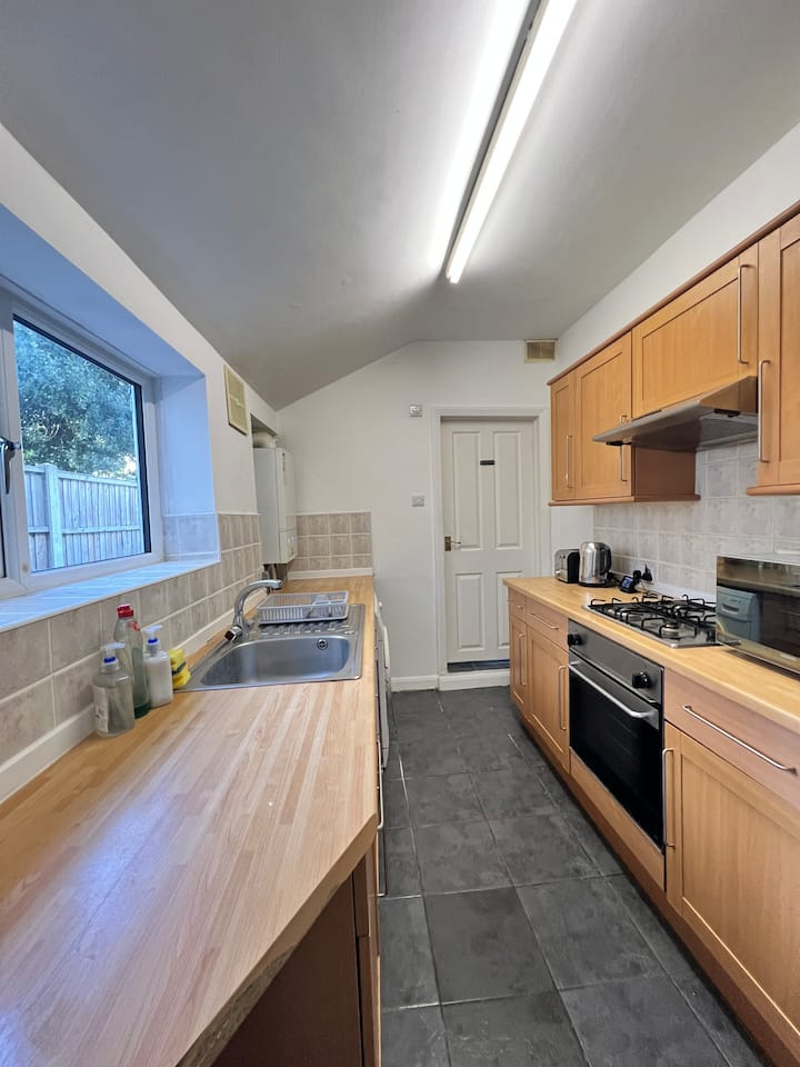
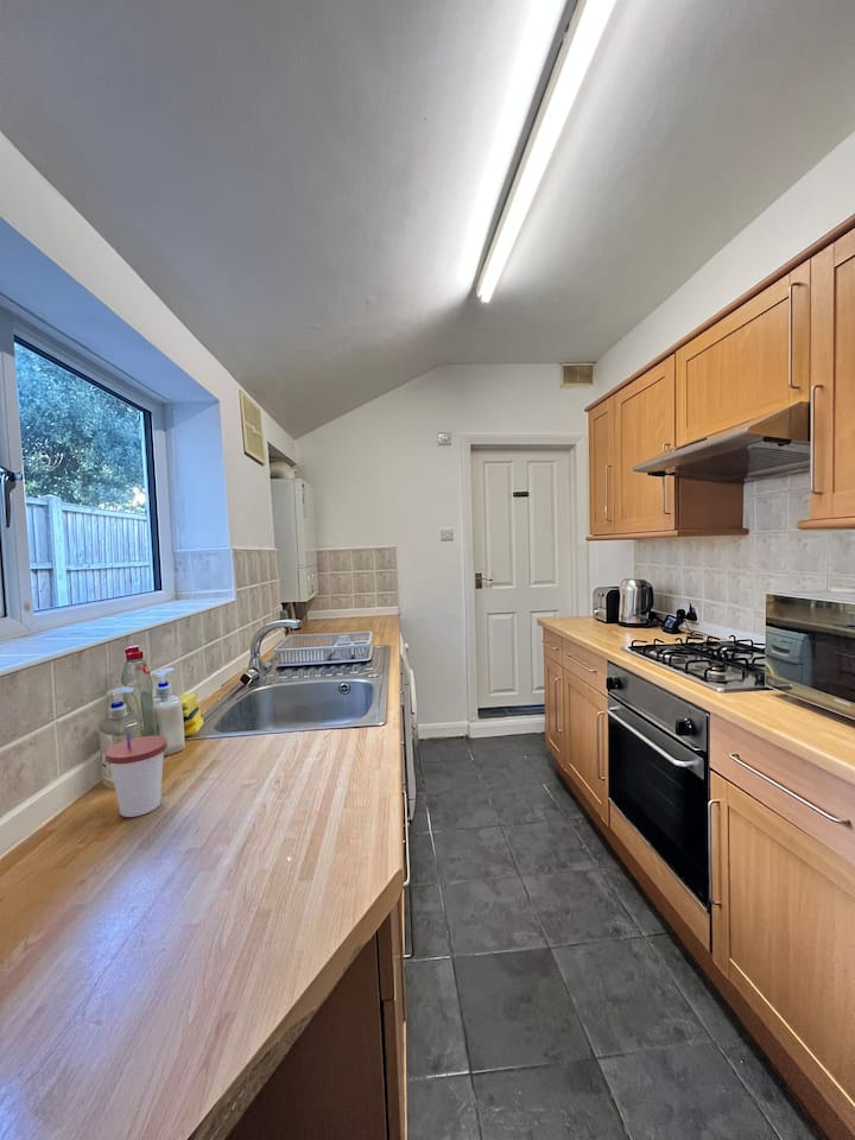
+ cup [104,730,169,818]
